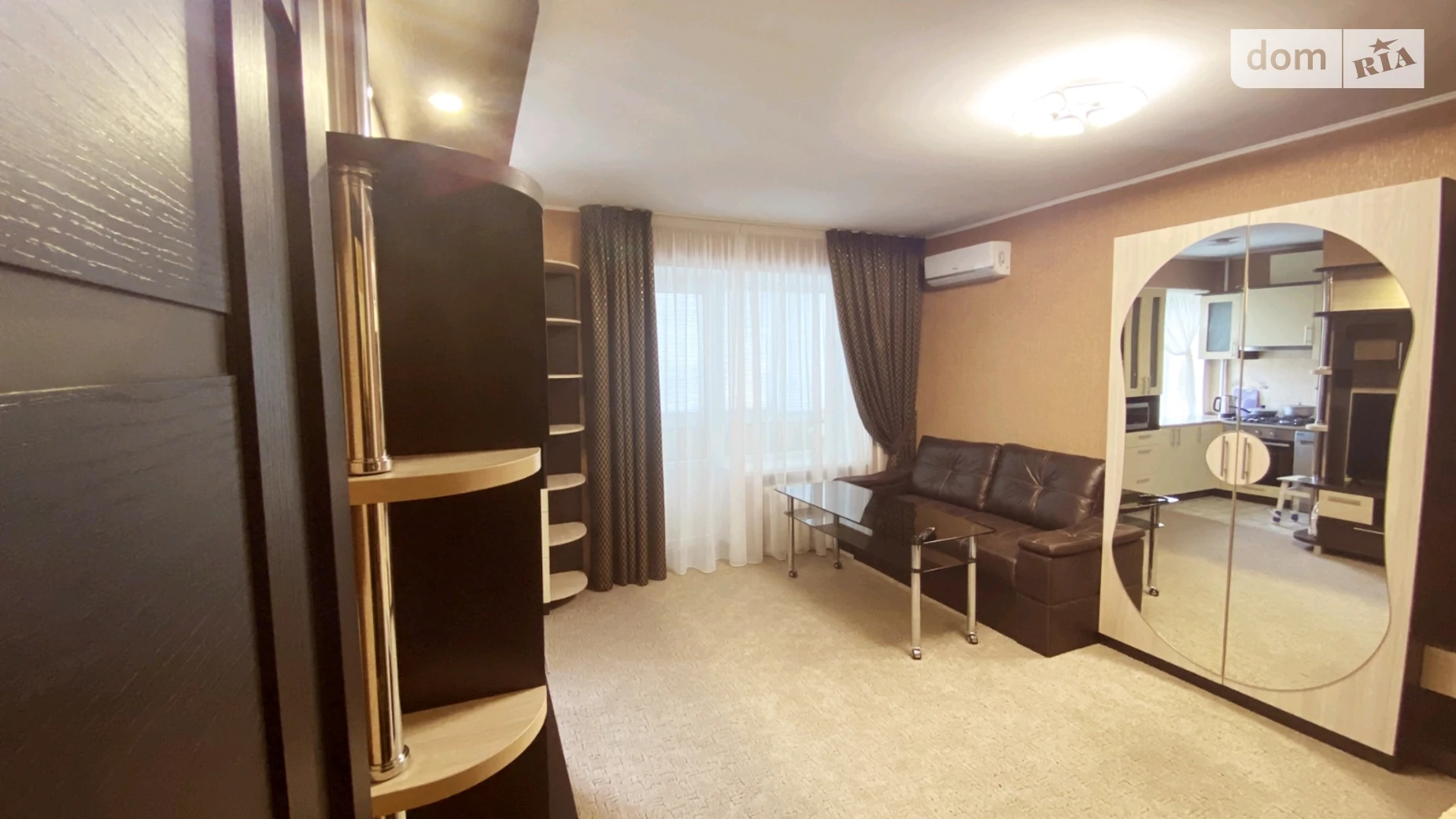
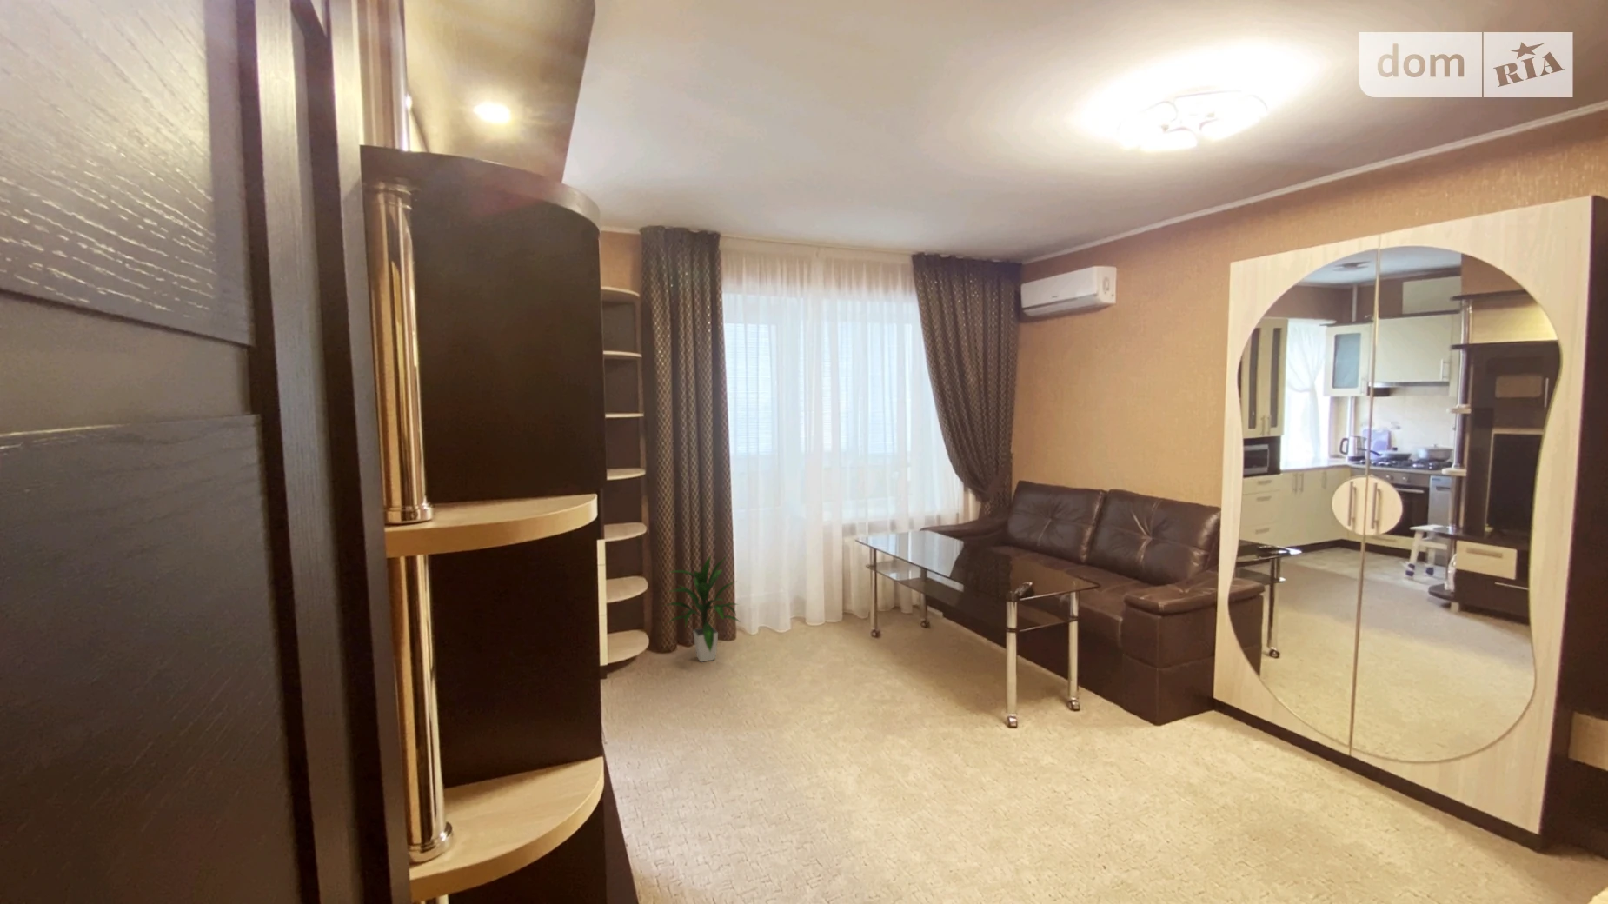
+ indoor plant [663,554,743,662]
